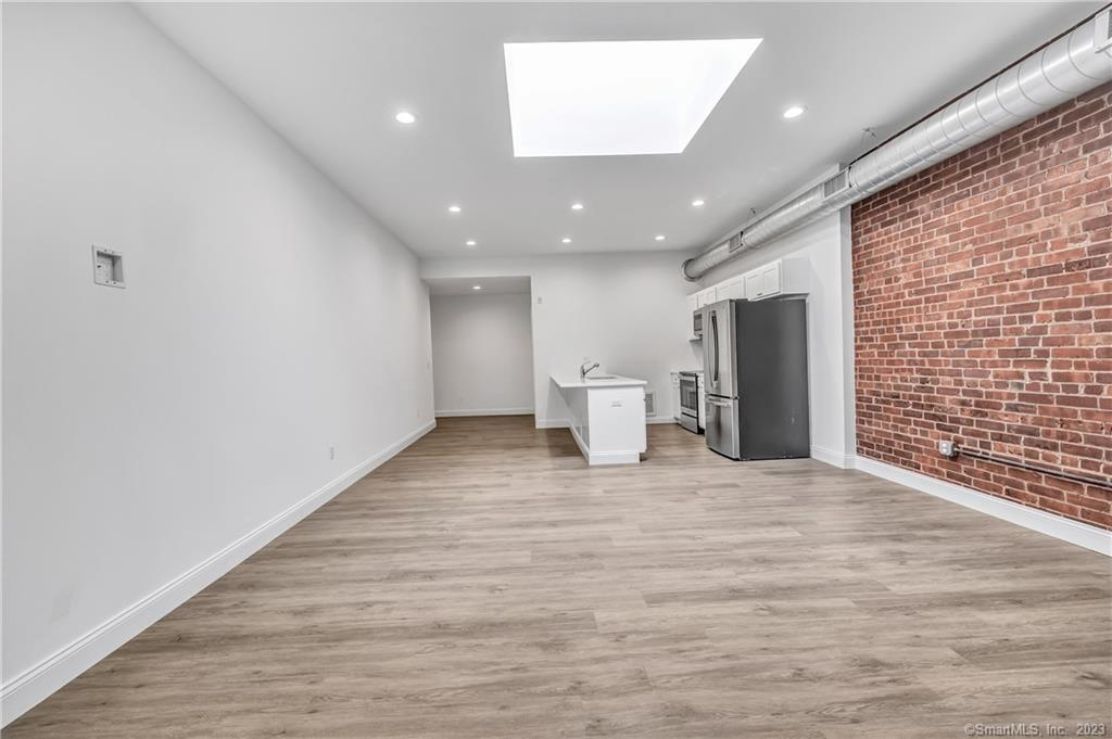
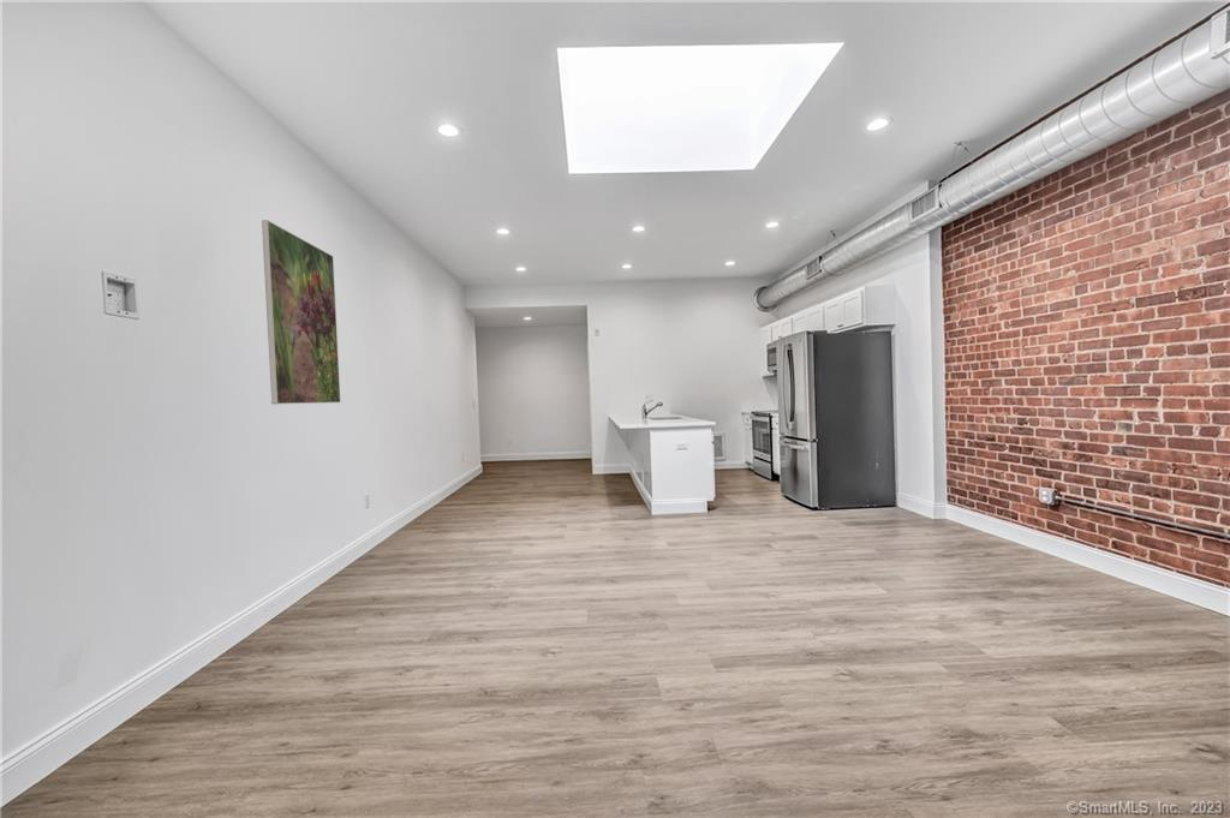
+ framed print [261,219,341,405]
